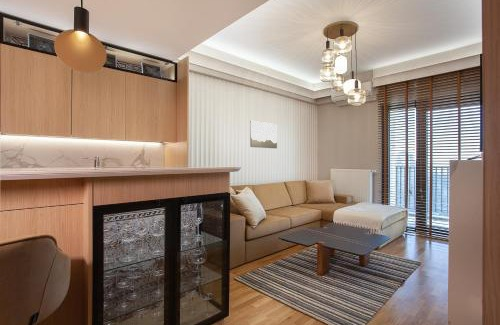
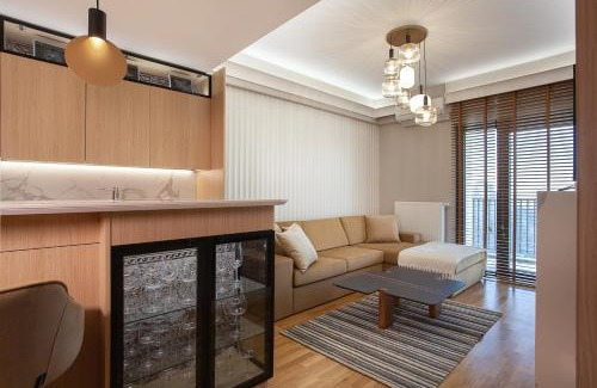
- wall art [249,120,278,149]
